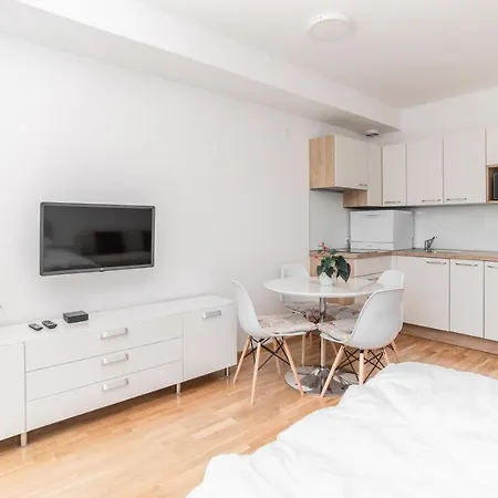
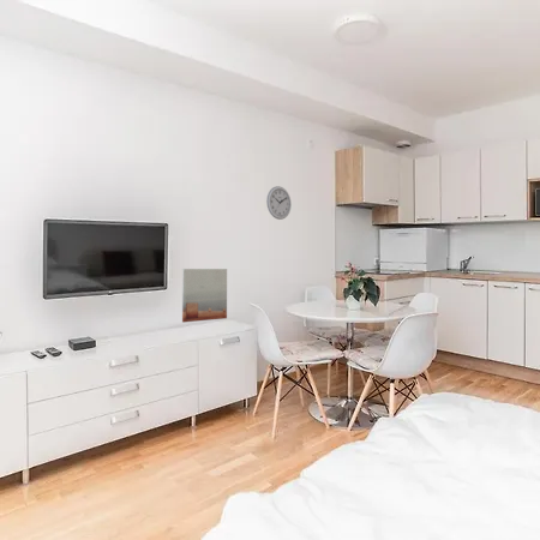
+ wall art [181,268,228,323]
+ wall clock [265,185,293,221]
